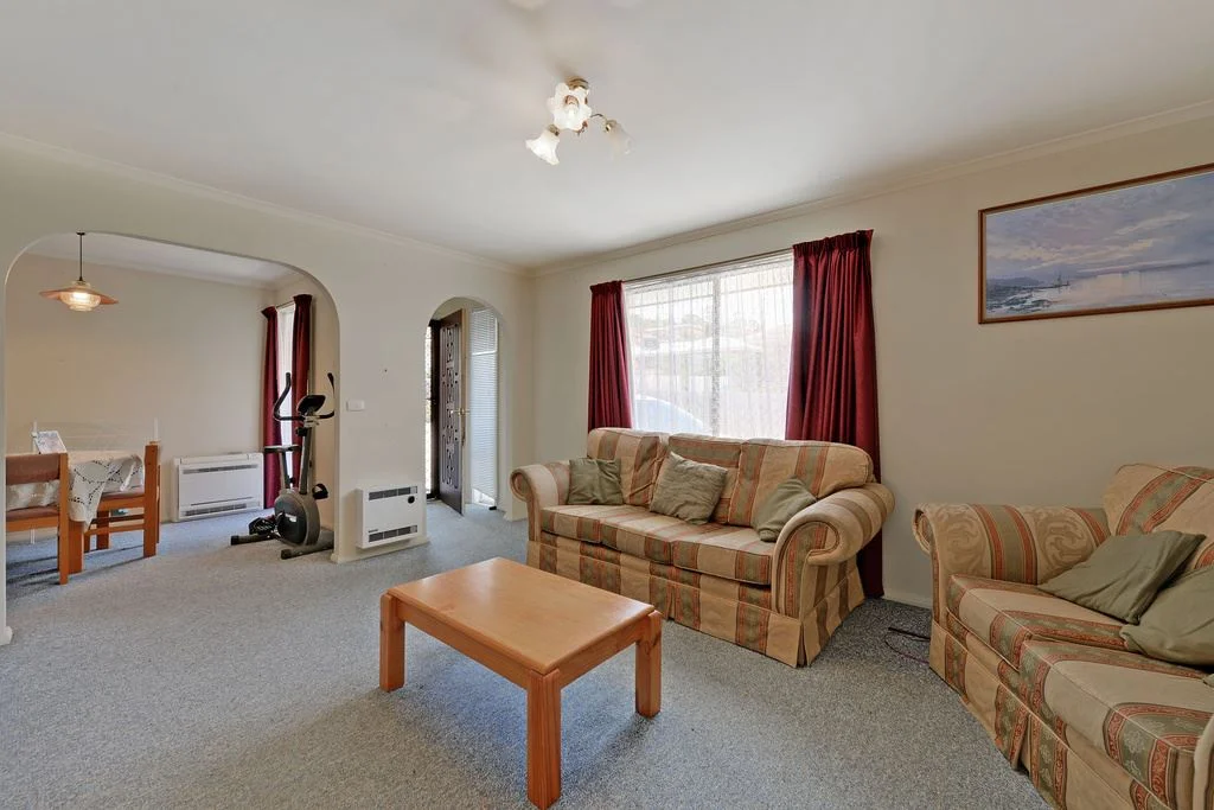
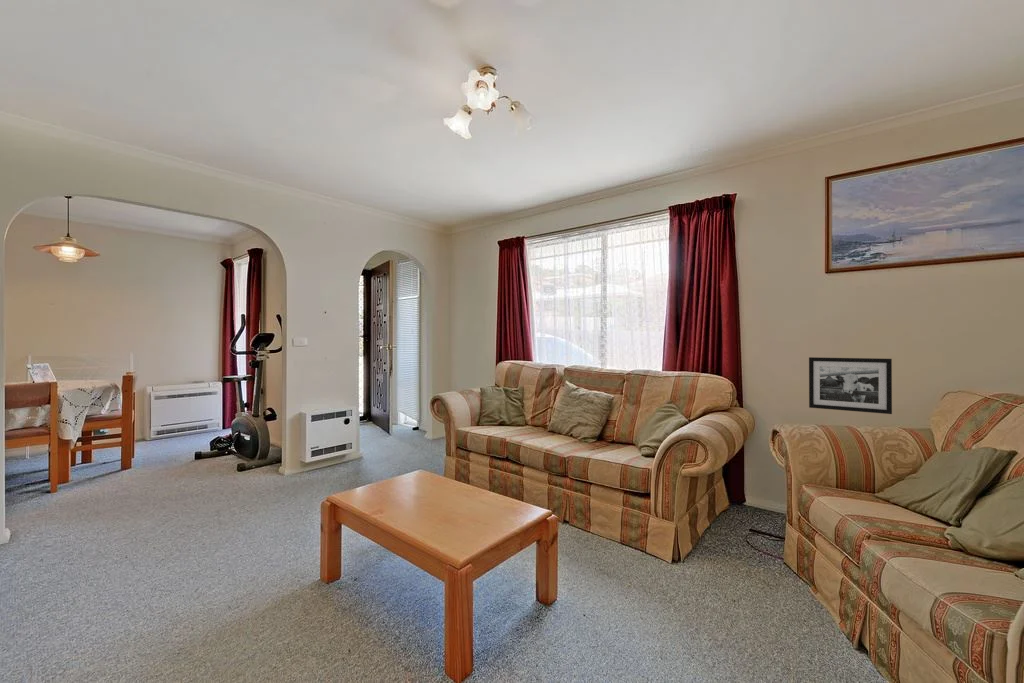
+ picture frame [808,356,893,415]
